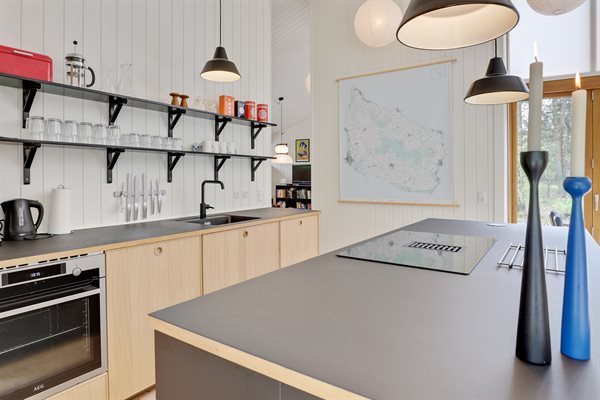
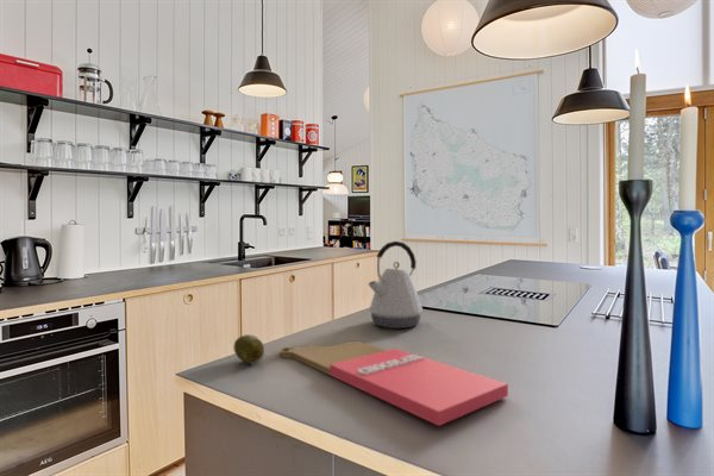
+ kettle [367,240,424,330]
+ cutting board [278,340,509,427]
+ fruit [233,333,265,364]
